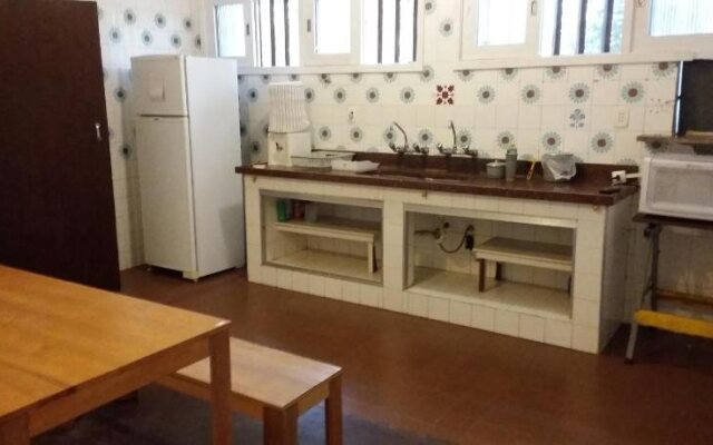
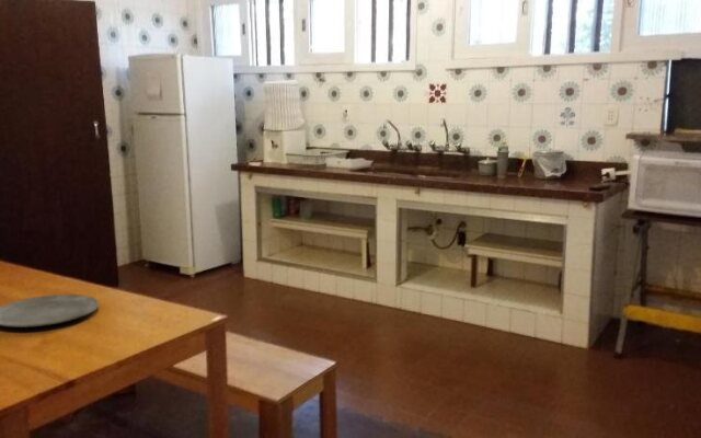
+ plate [0,293,100,328]
